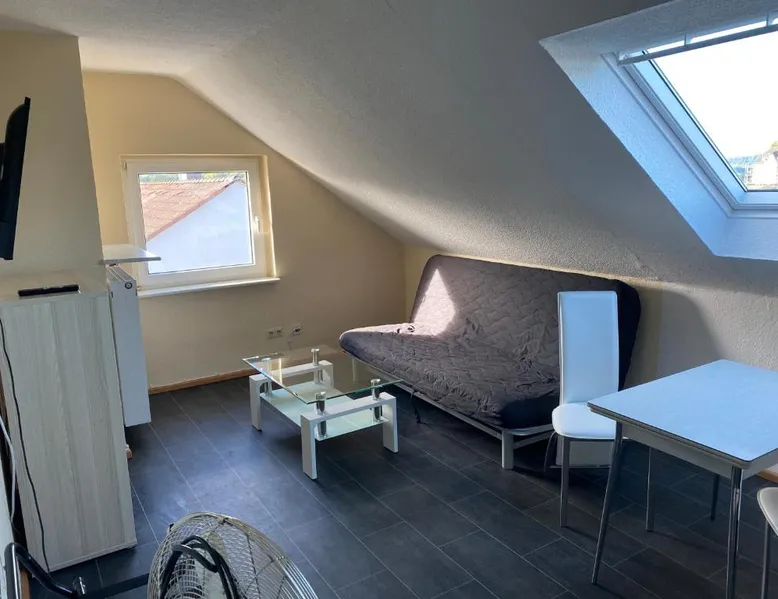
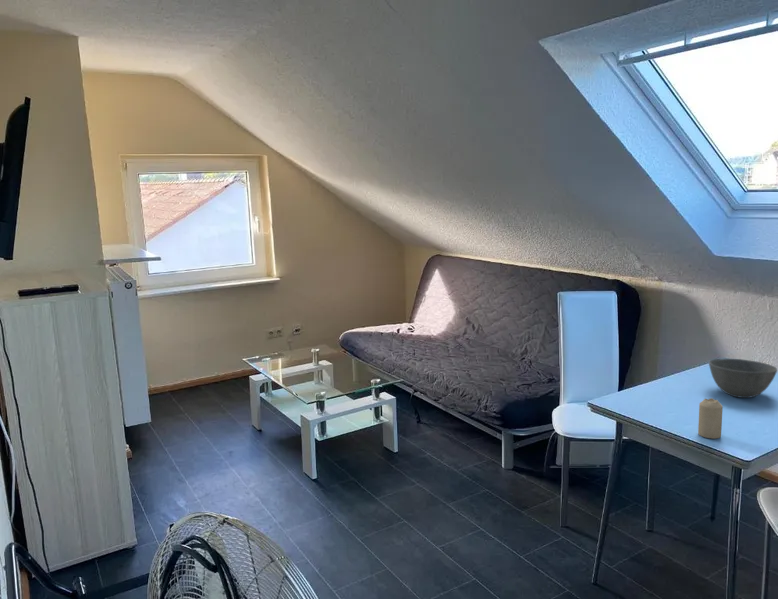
+ bowl [708,358,778,399]
+ candle [697,397,724,440]
